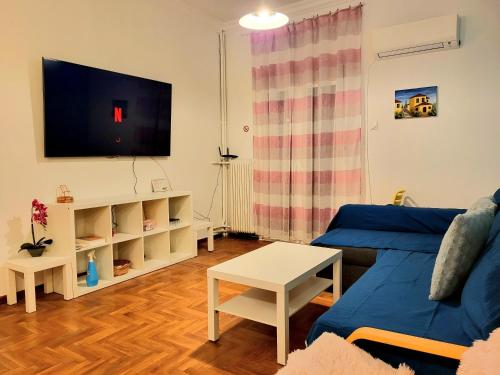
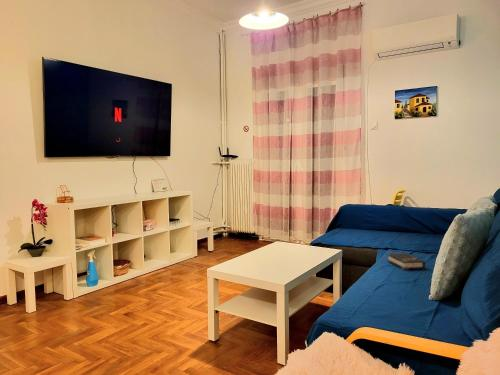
+ hardback book [386,252,426,271]
